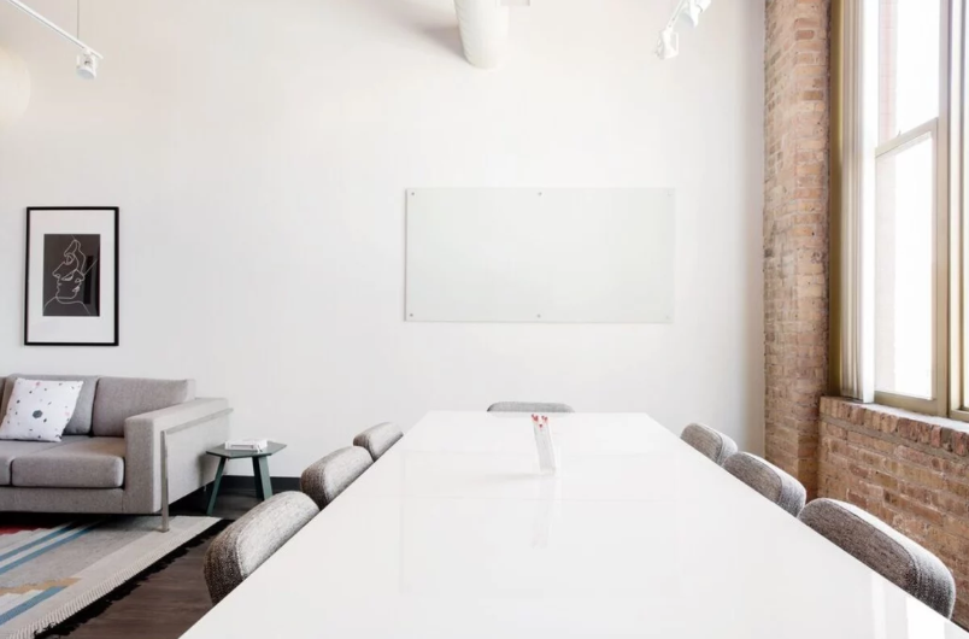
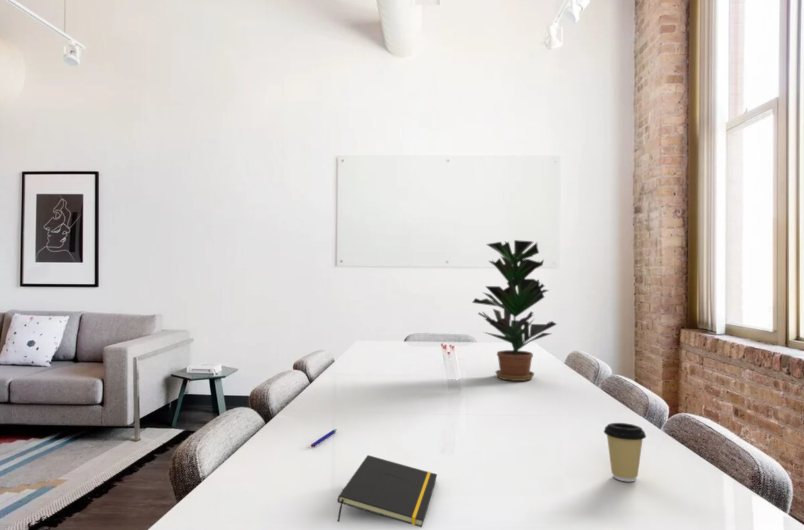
+ coffee cup [603,422,647,483]
+ potted plant [471,239,558,382]
+ notepad [336,454,438,528]
+ pen [310,428,338,448]
